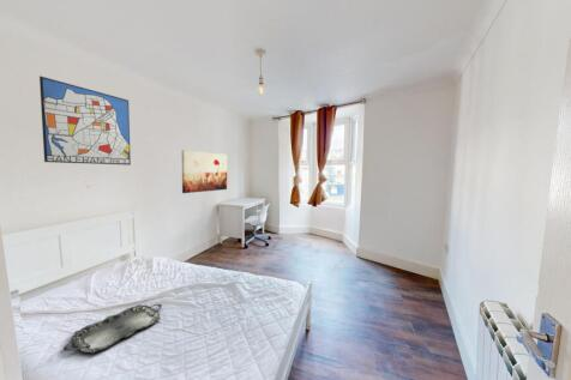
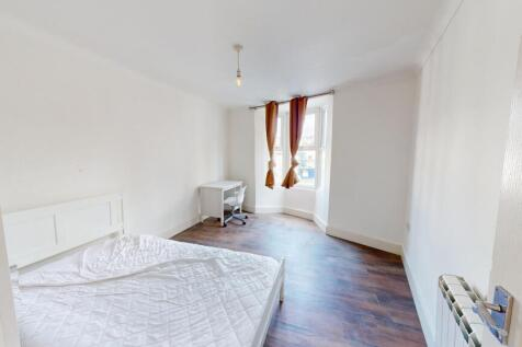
- serving tray [62,303,163,355]
- wall art [38,74,132,167]
- wall art [181,149,228,194]
